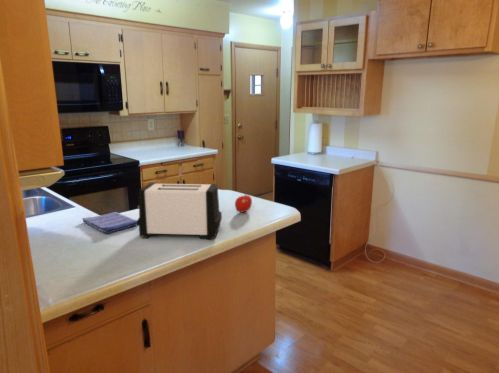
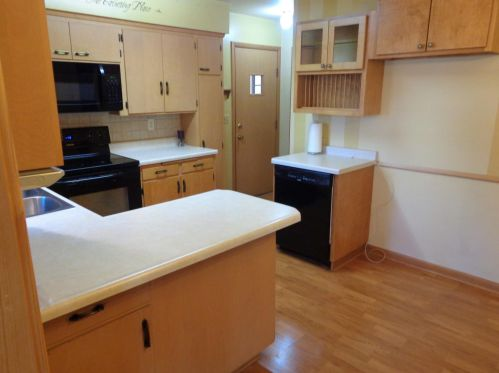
- dish towel [81,211,137,234]
- toaster [136,182,223,240]
- fruit [234,192,253,213]
